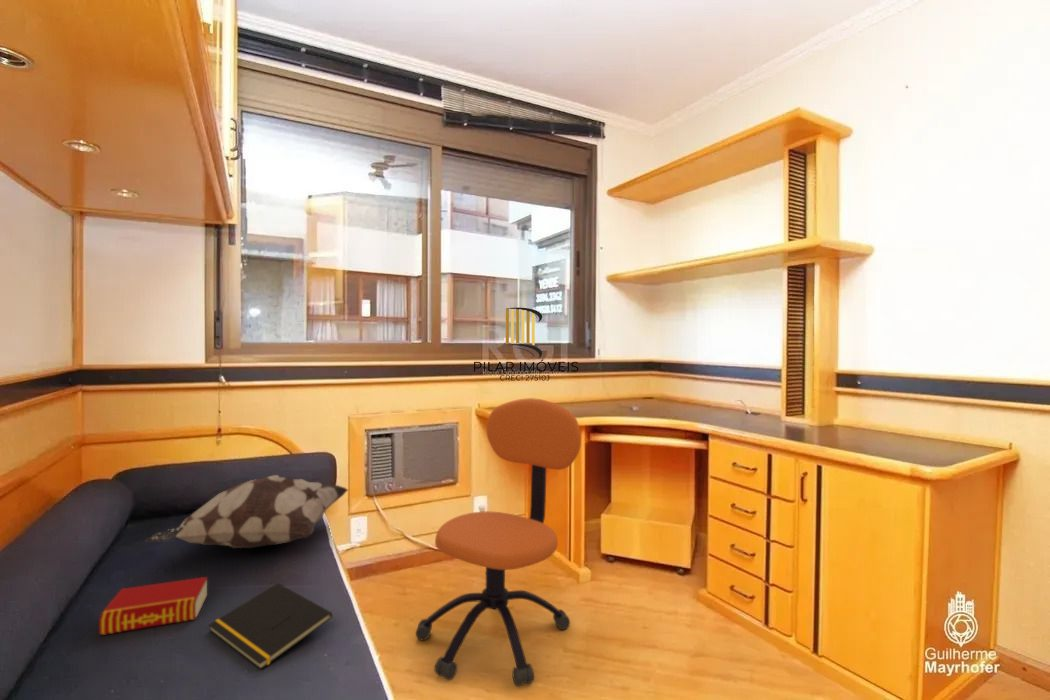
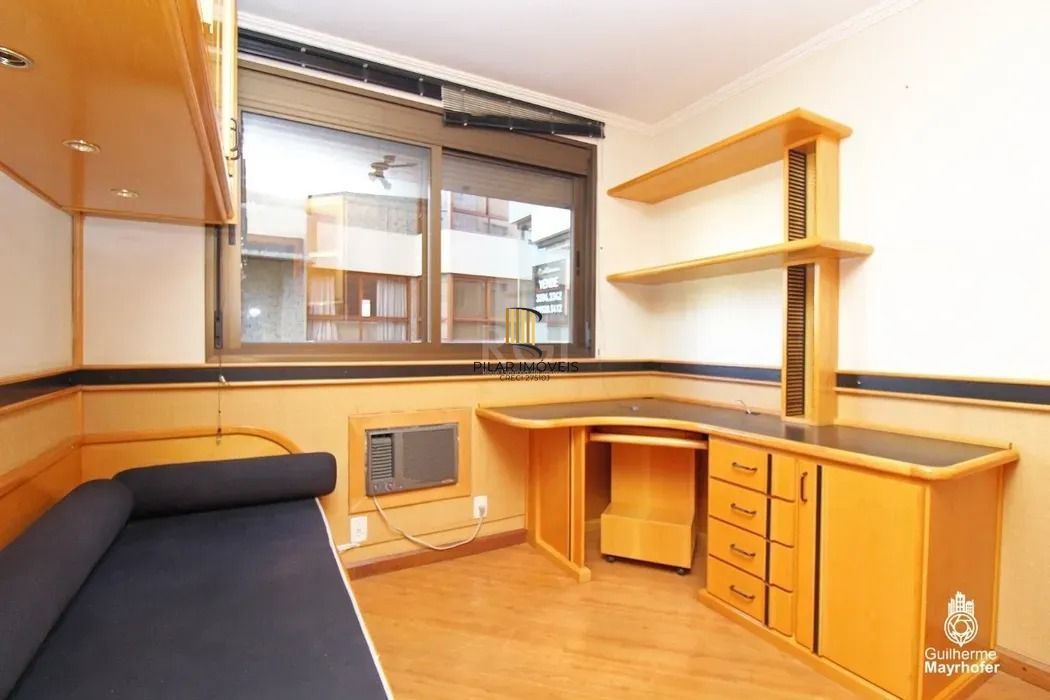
- office chair [415,397,582,687]
- decorative pillow [144,474,350,549]
- book [98,576,208,636]
- notepad [208,582,333,670]
